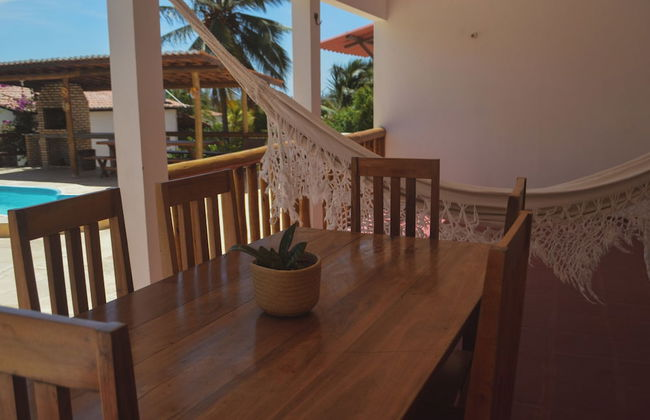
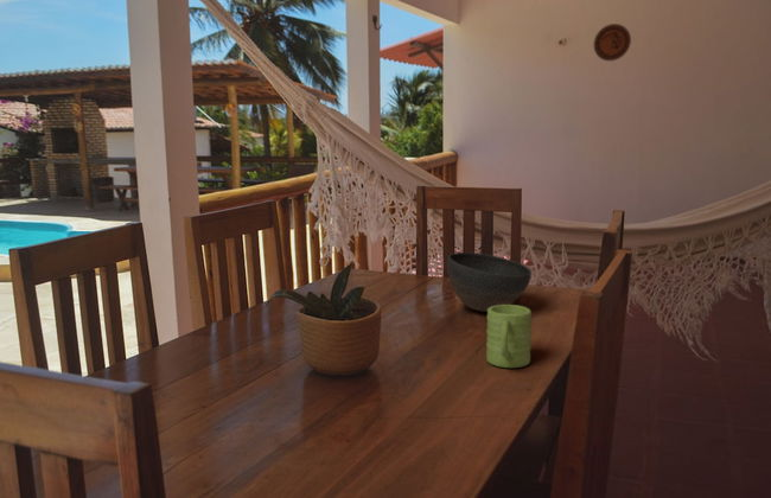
+ mug [485,304,533,369]
+ bowl [446,251,533,313]
+ decorative plate [593,23,632,62]
